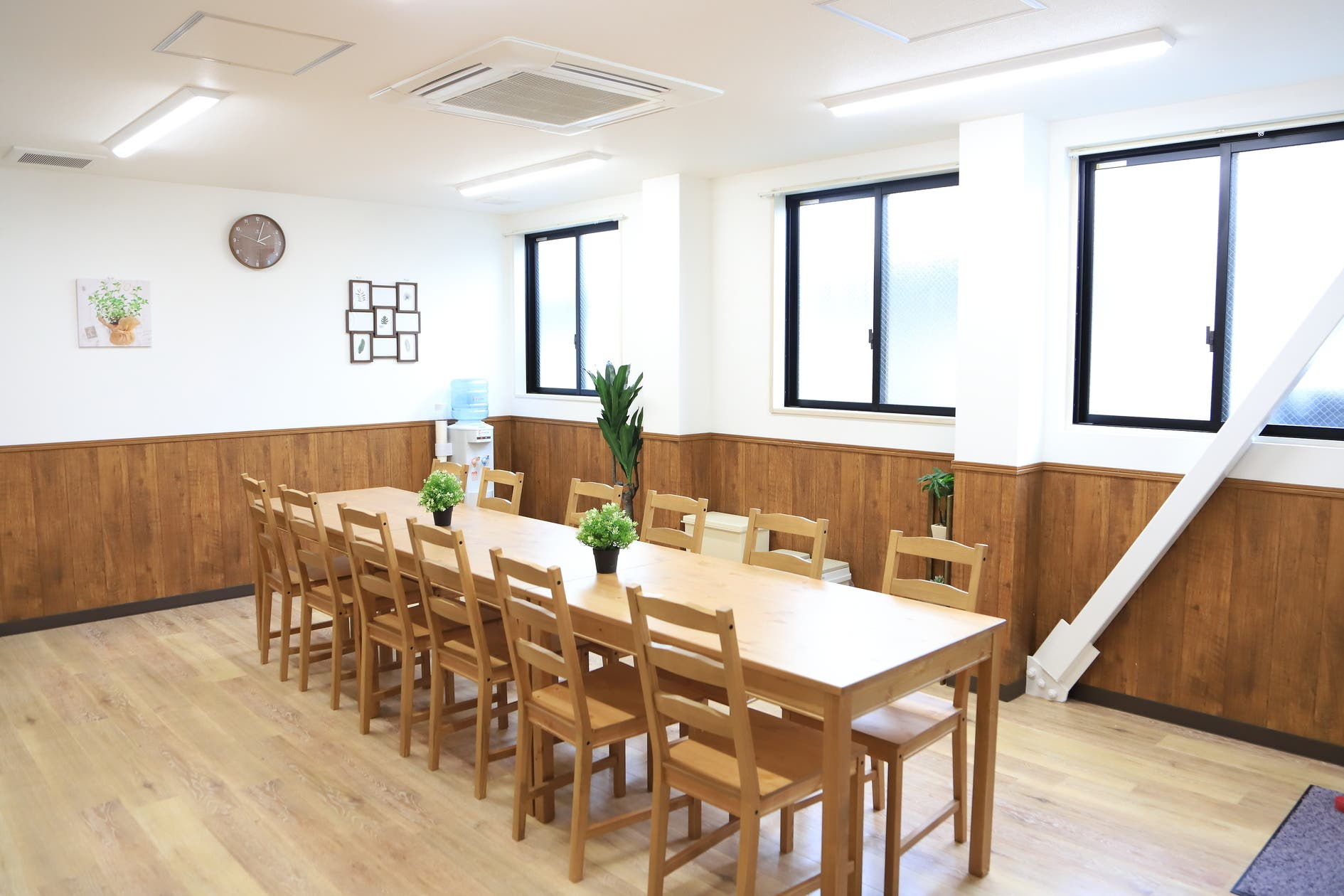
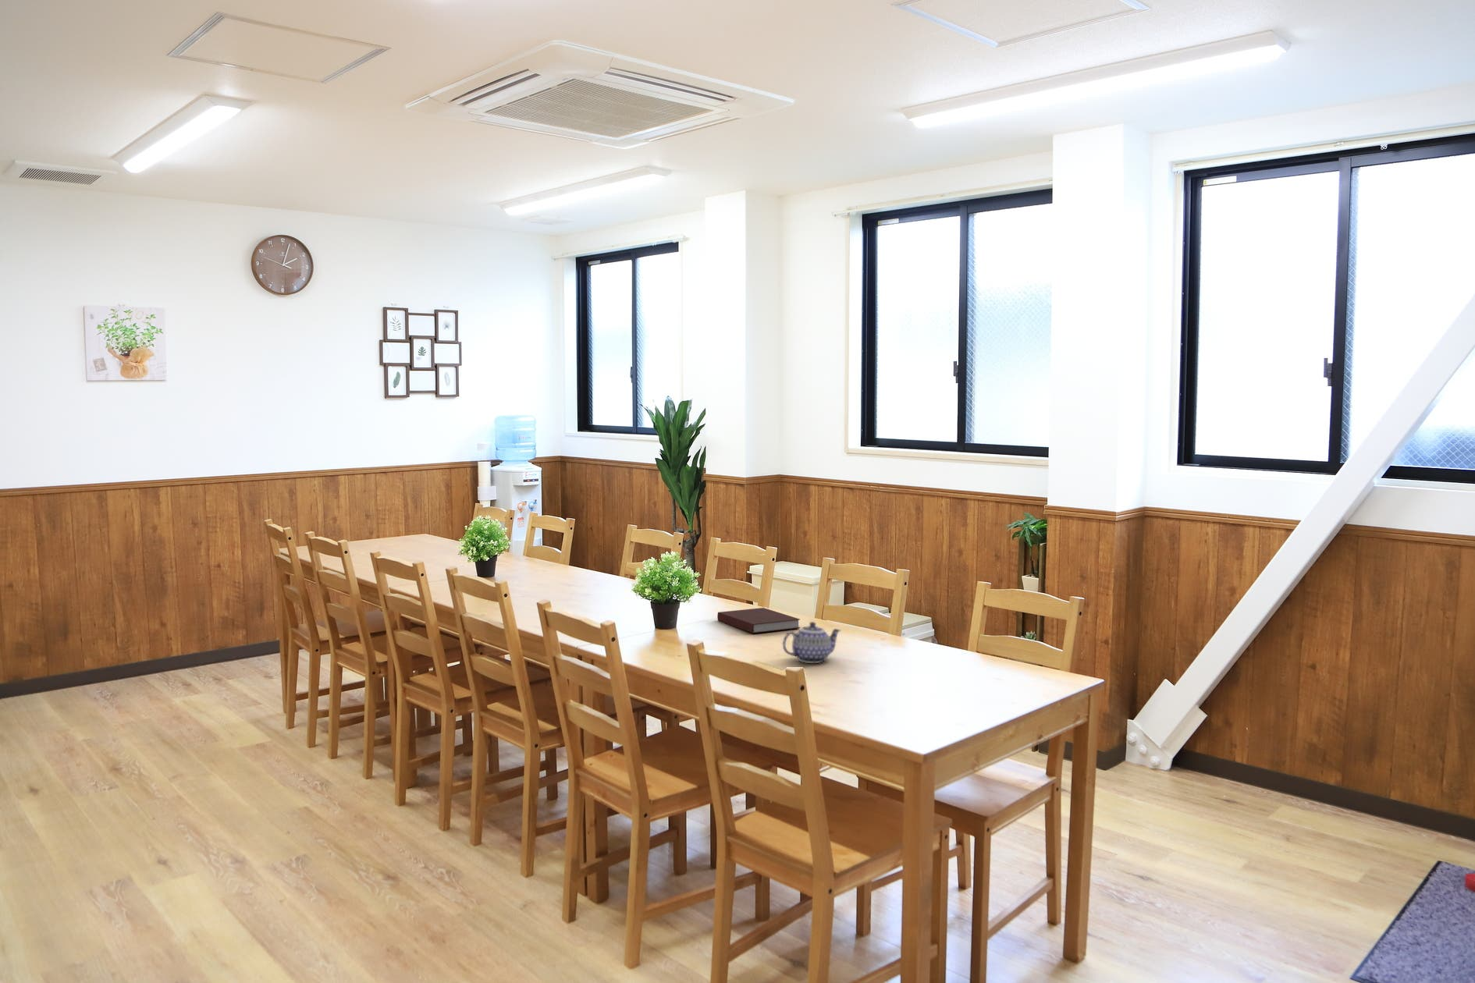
+ teapot [782,621,842,664]
+ notebook [717,607,801,634]
